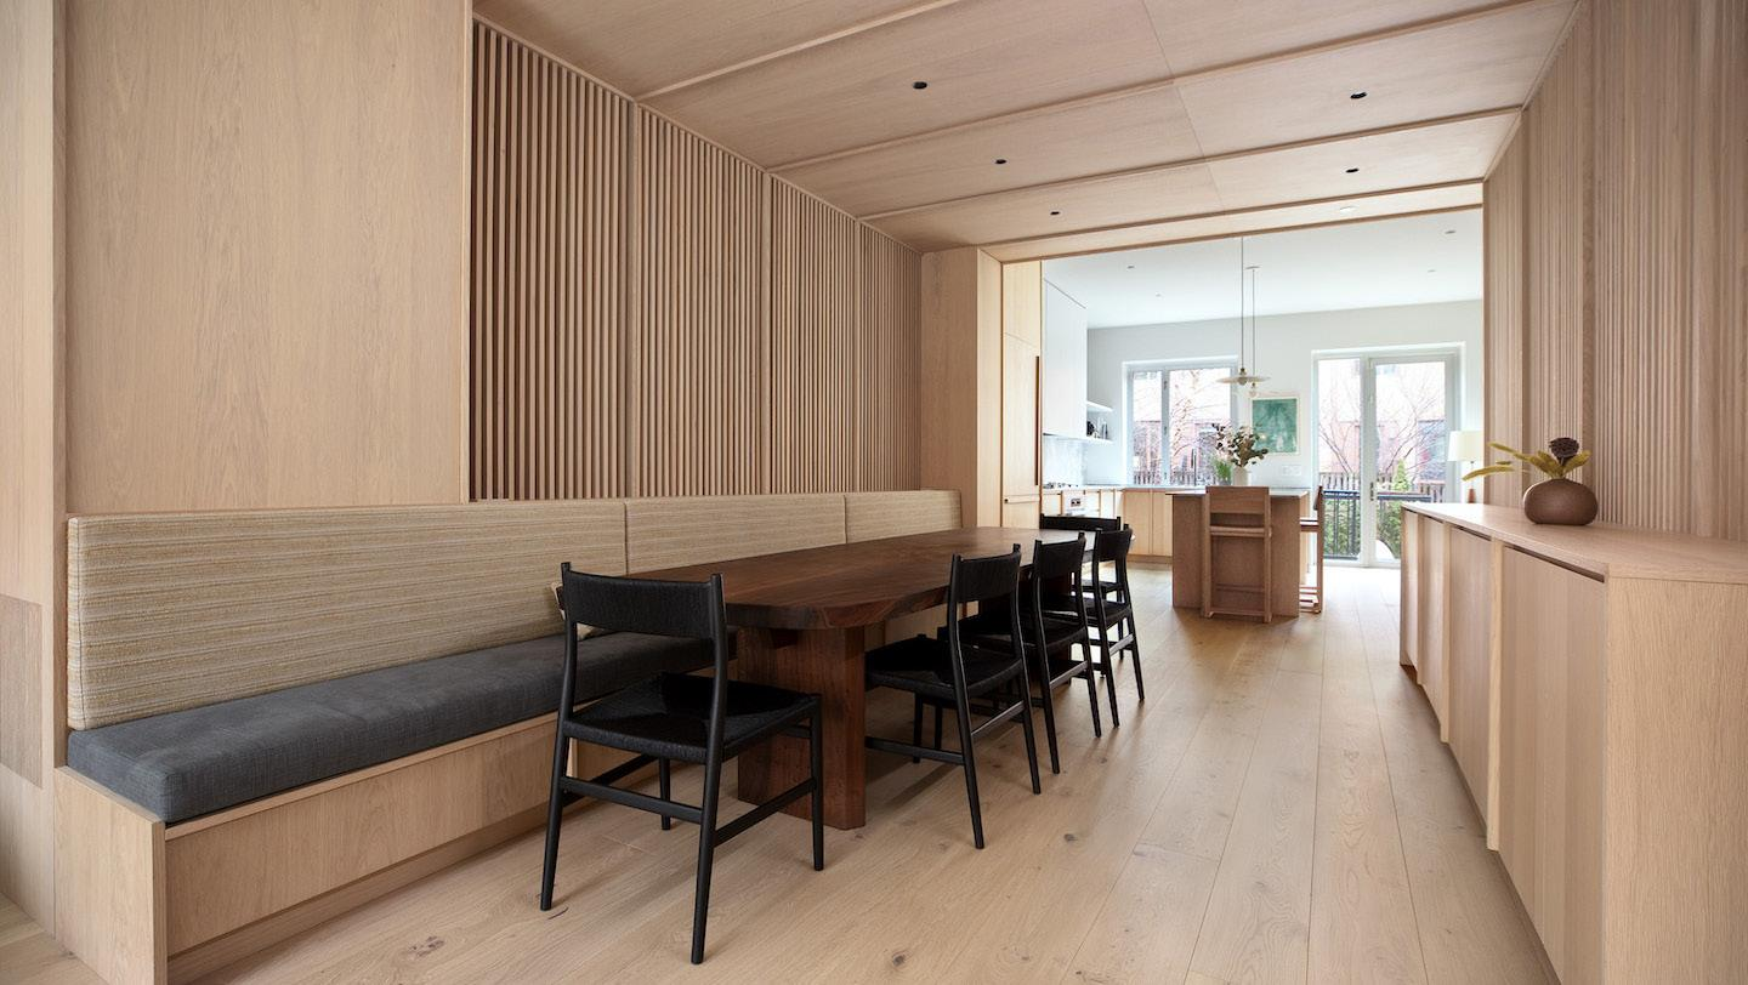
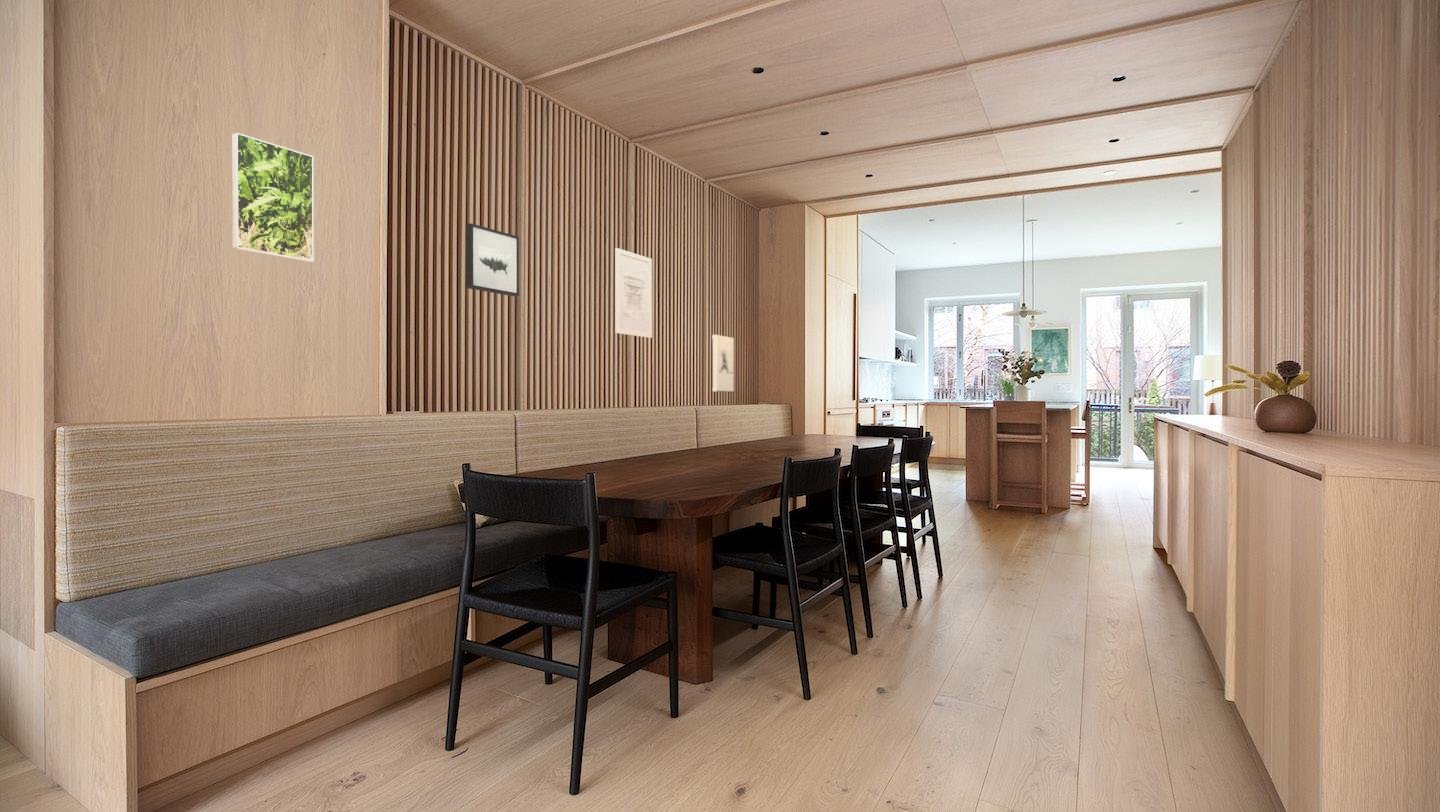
+ wall art [465,222,520,297]
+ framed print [231,132,315,263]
+ wall art [614,247,653,339]
+ wall sculpture [711,334,735,393]
